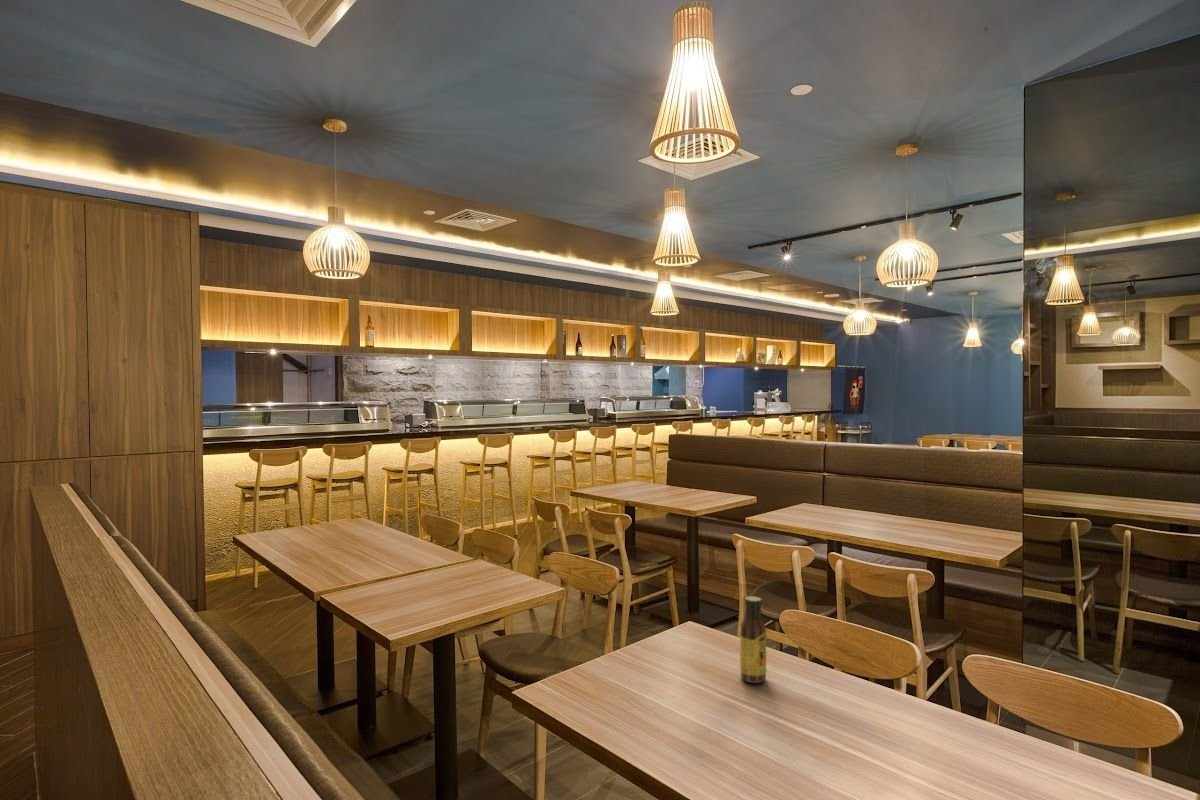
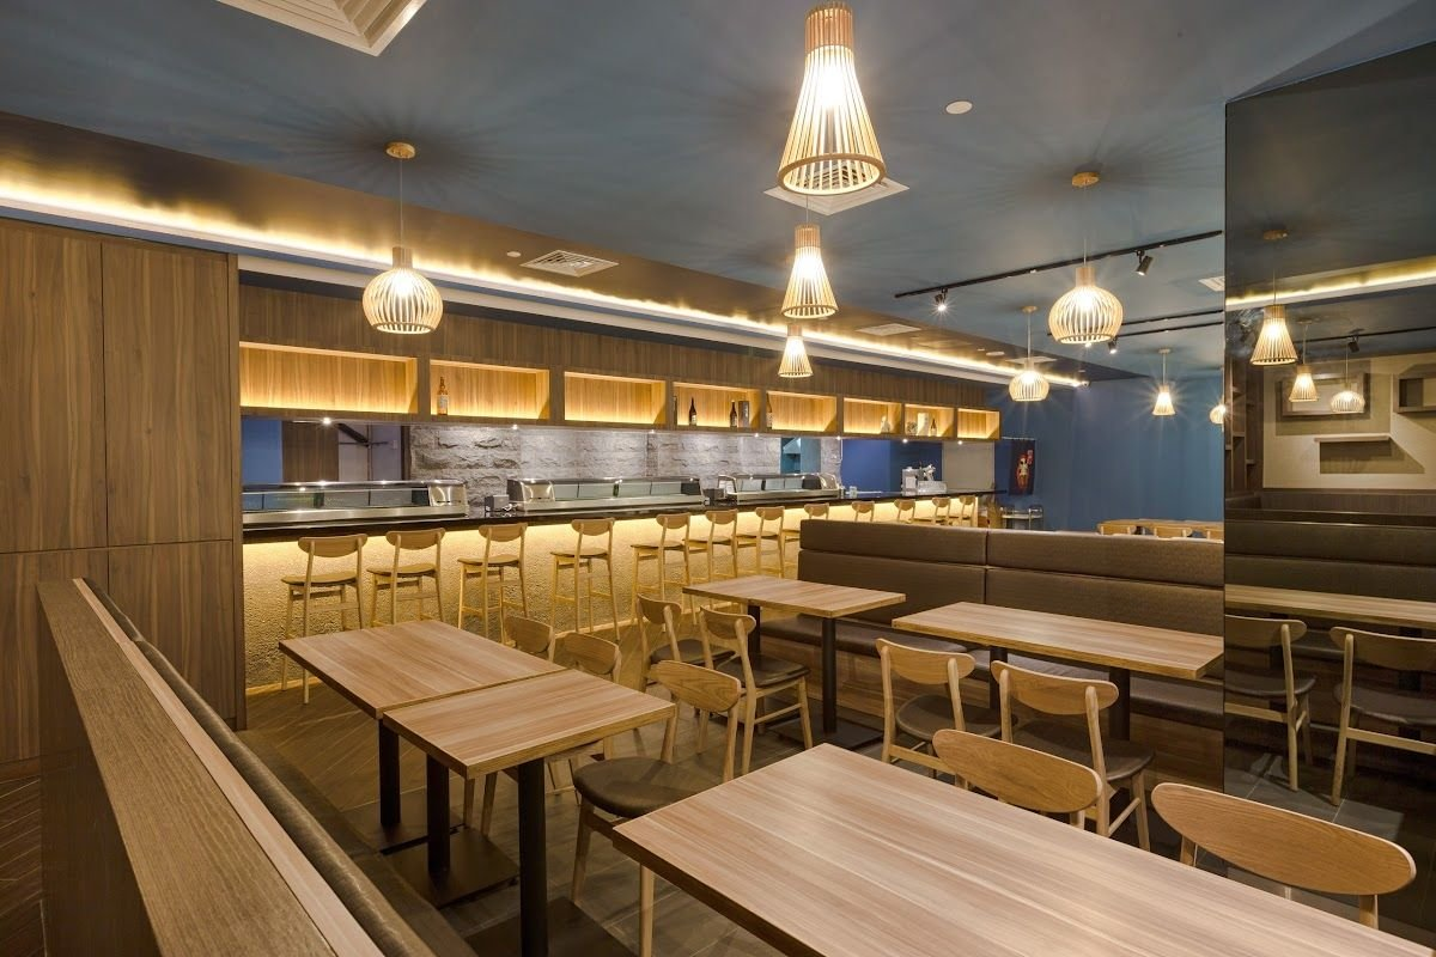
- sauce bottle [739,595,767,684]
